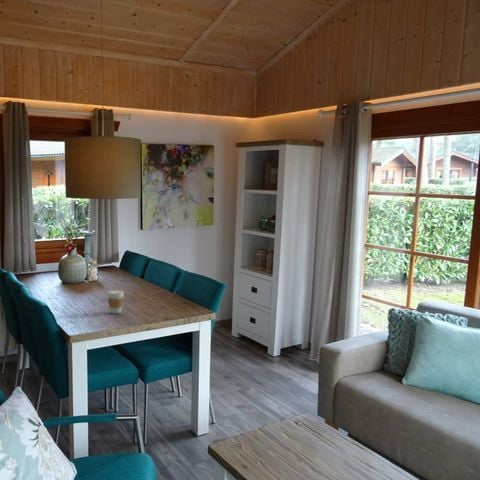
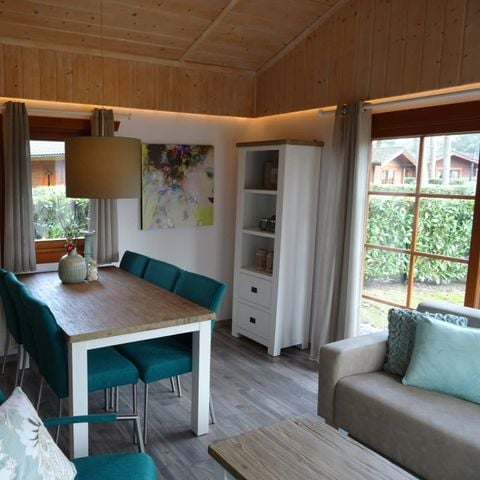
- coffee cup [107,289,125,314]
